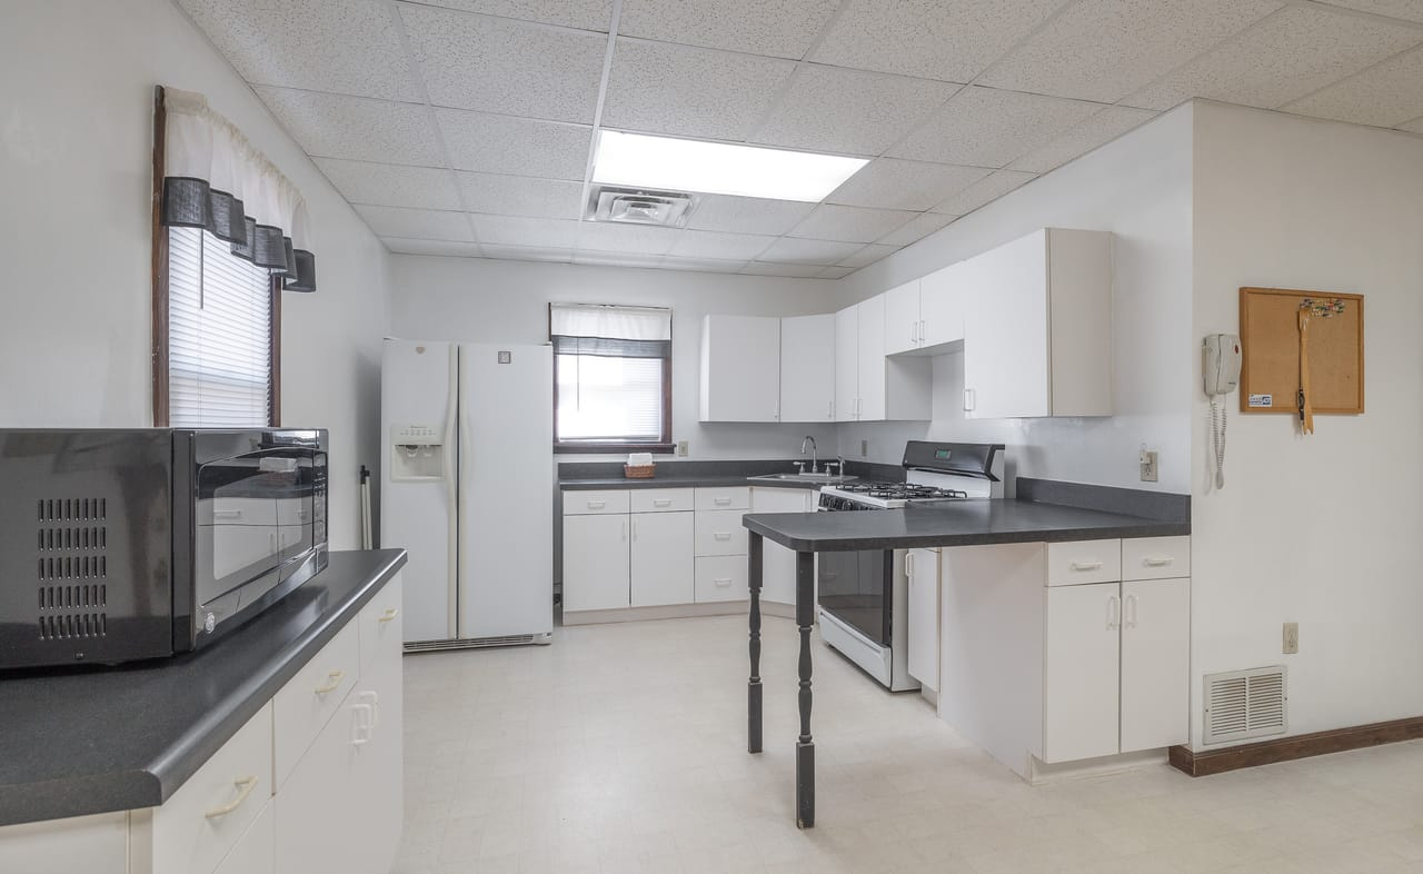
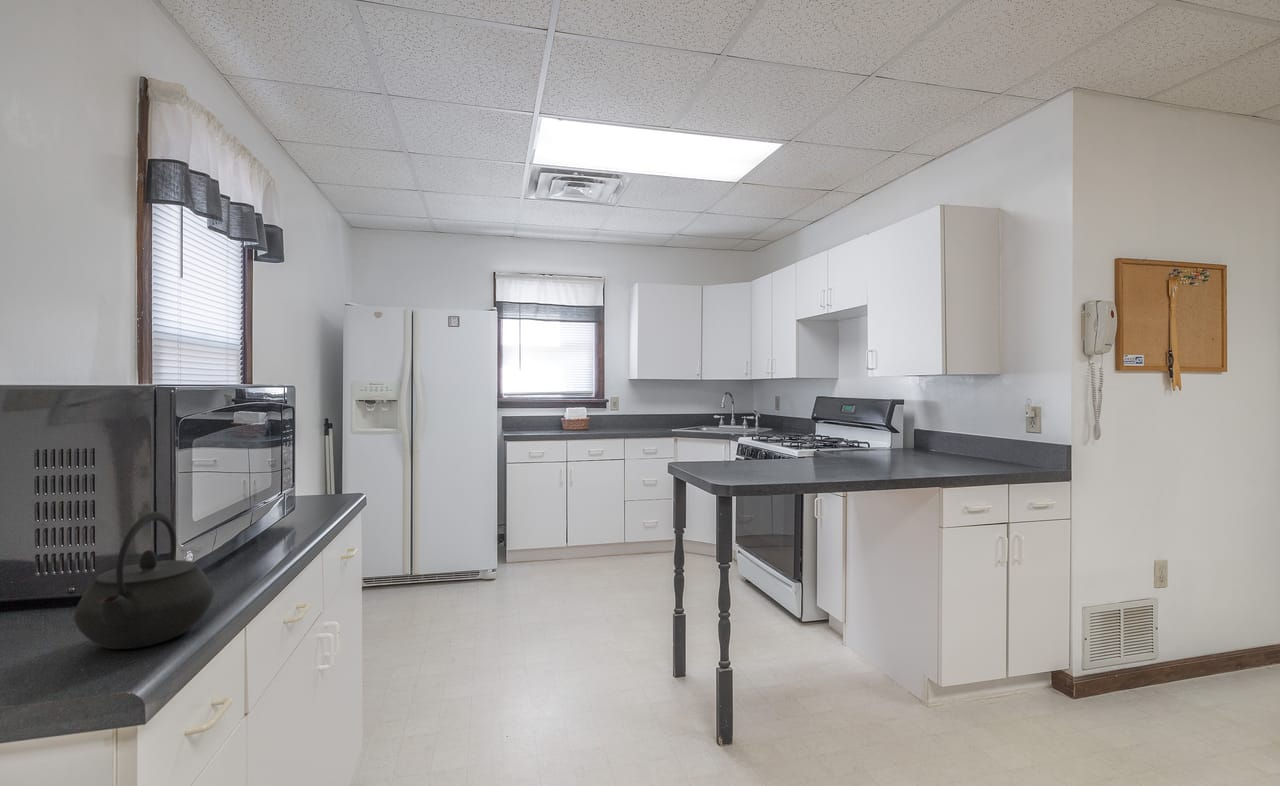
+ kettle [73,511,215,650]
